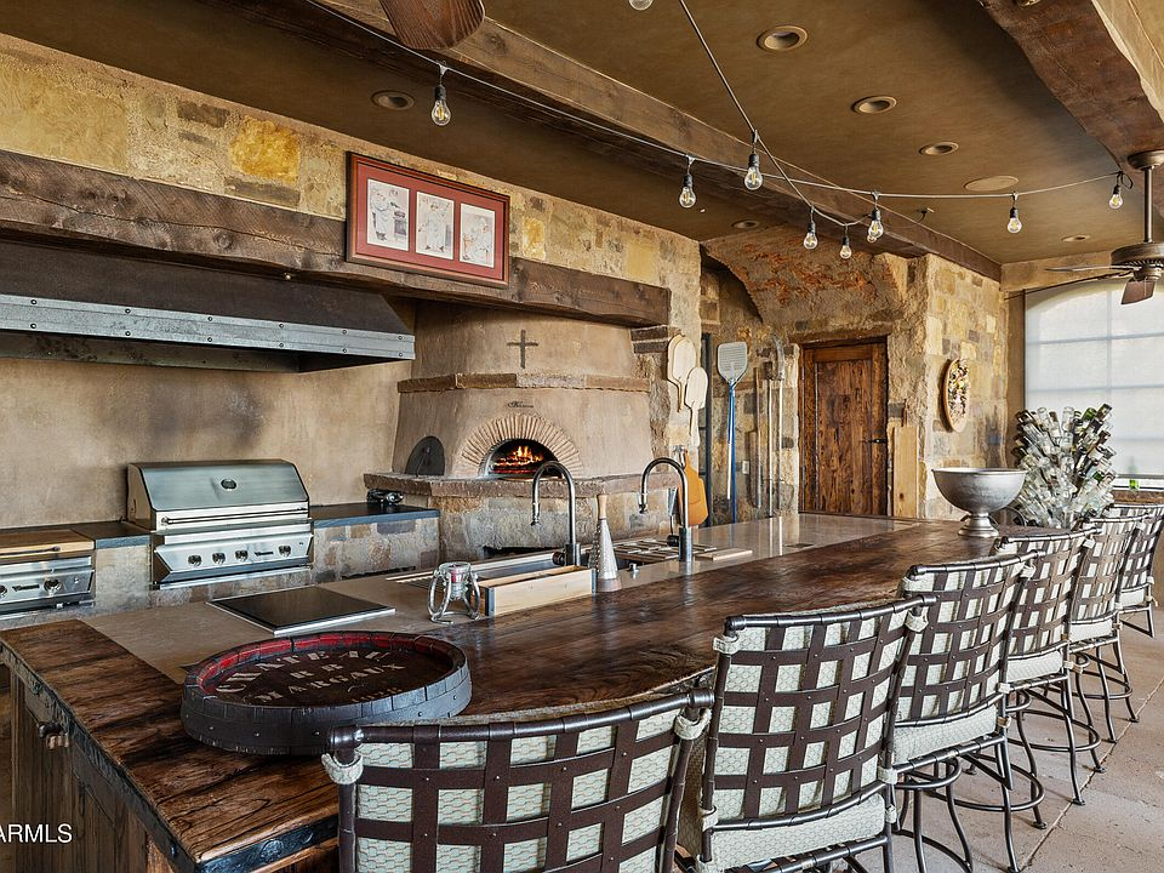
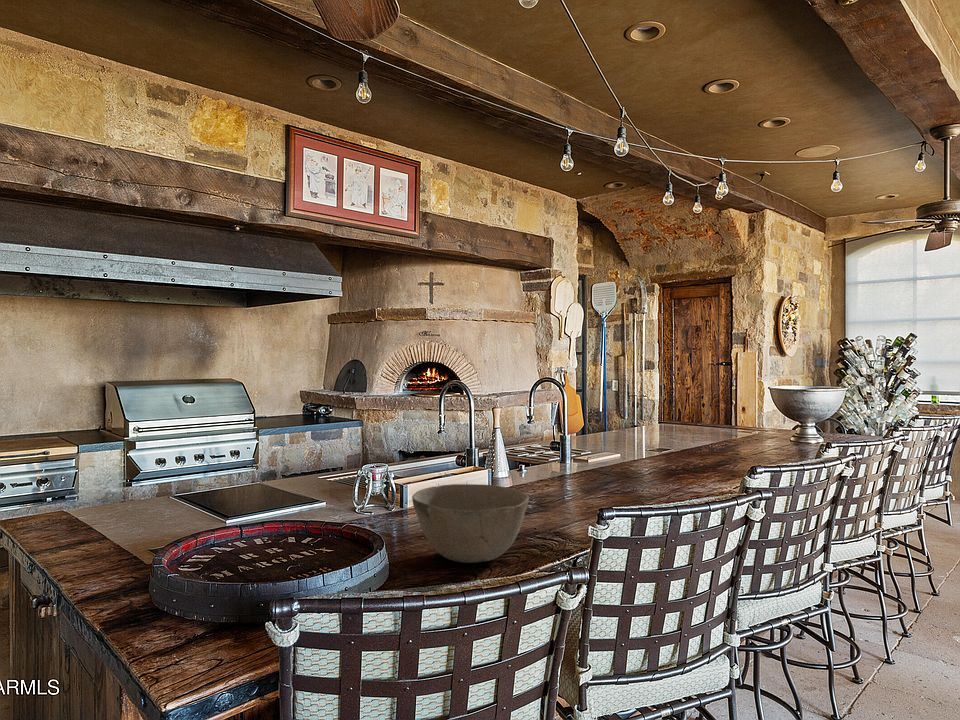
+ bowl [411,483,530,564]
